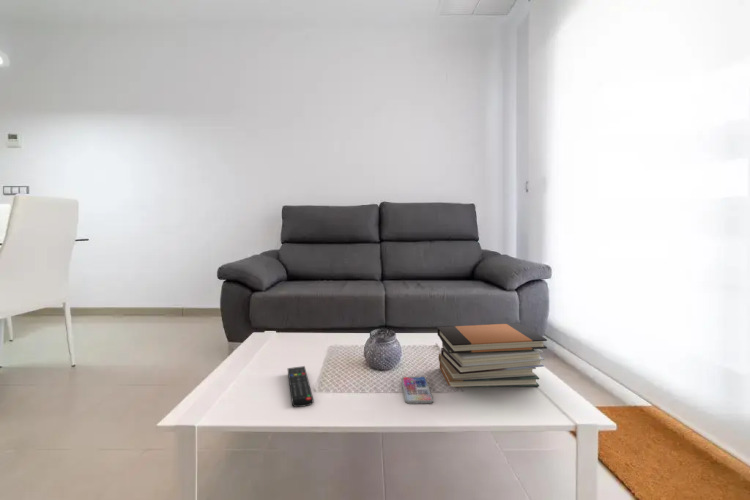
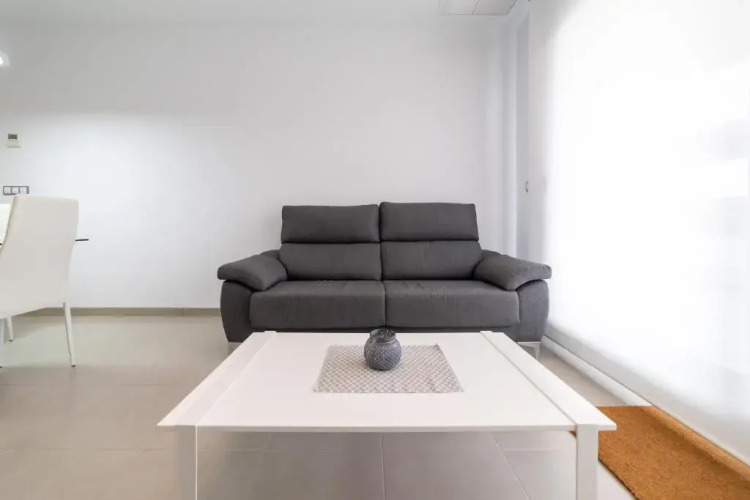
- remote control [287,365,314,408]
- book stack [436,322,548,388]
- smartphone [401,376,434,405]
